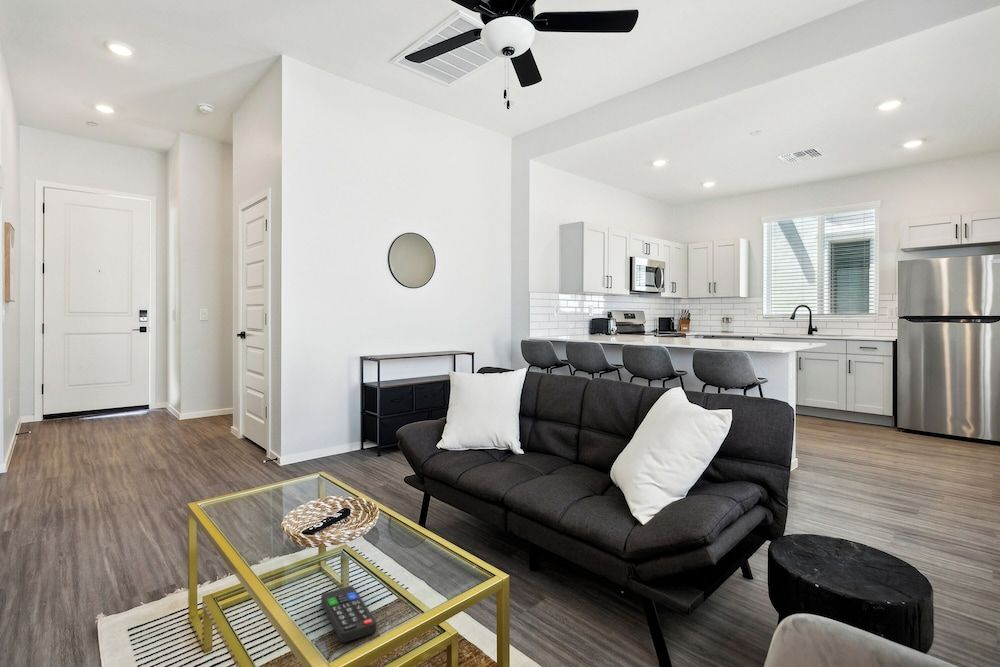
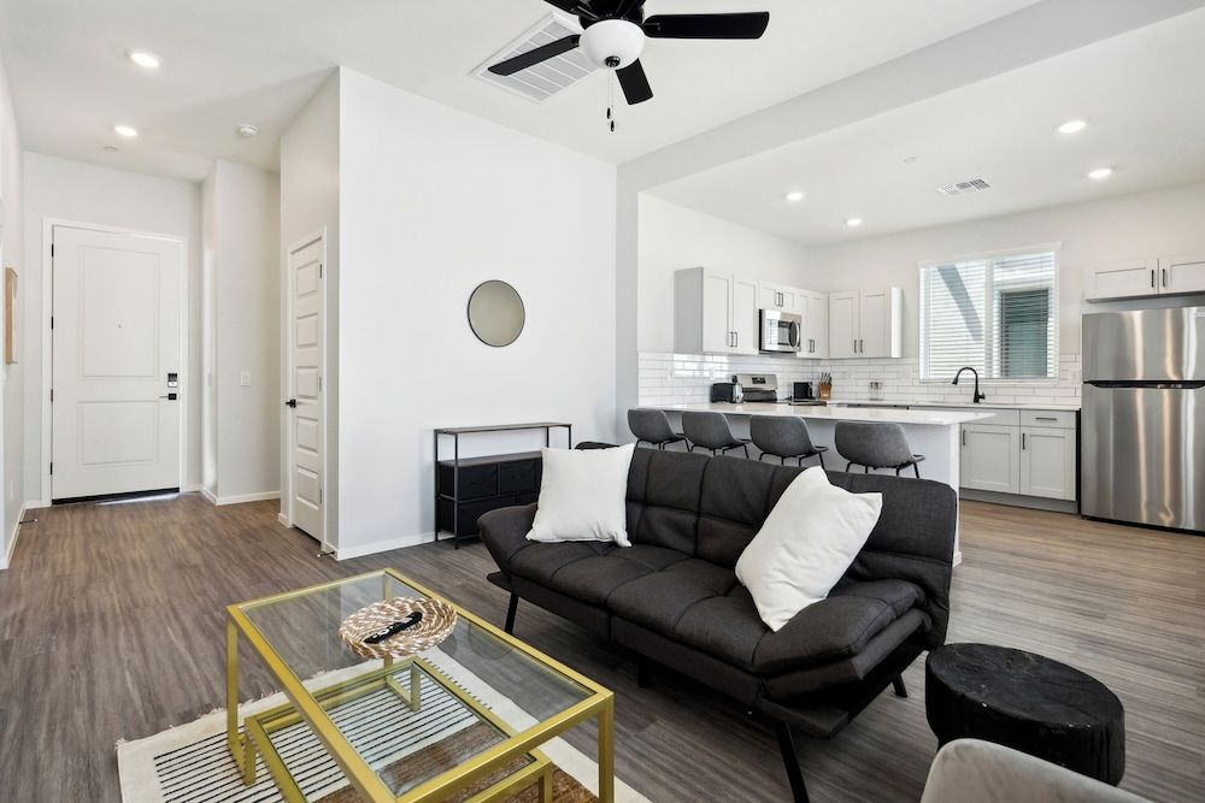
- remote control [320,585,377,644]
